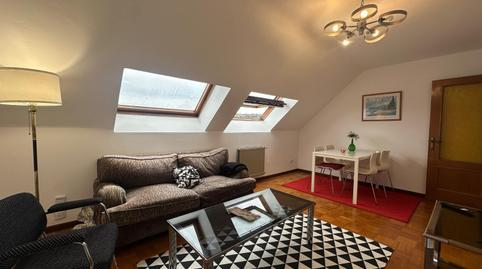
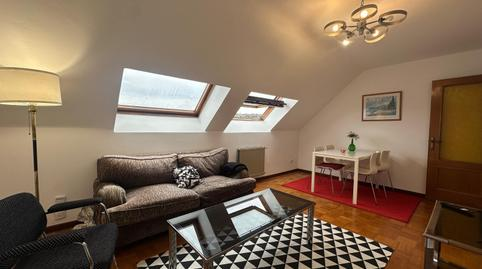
- magazine [226,205,262,223]
